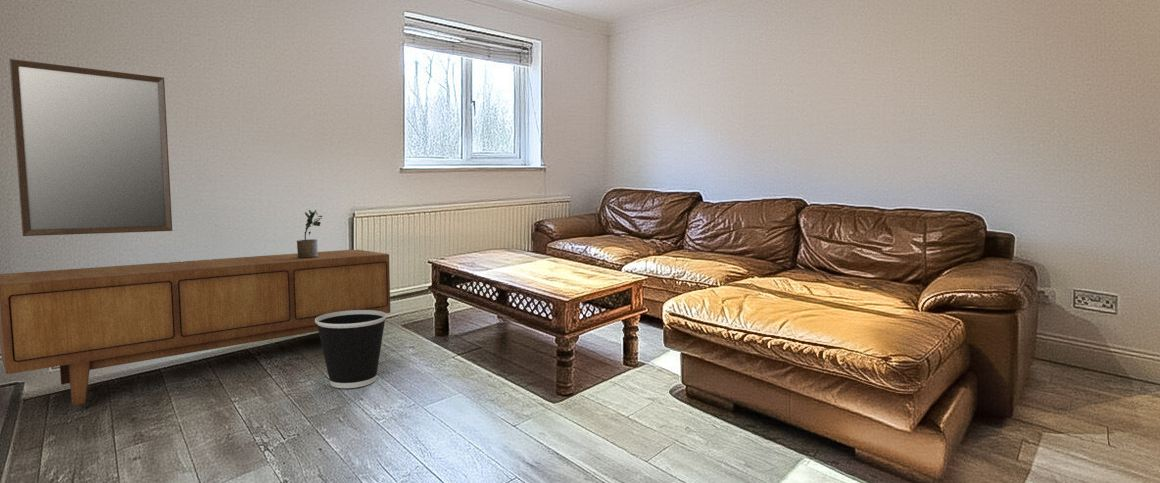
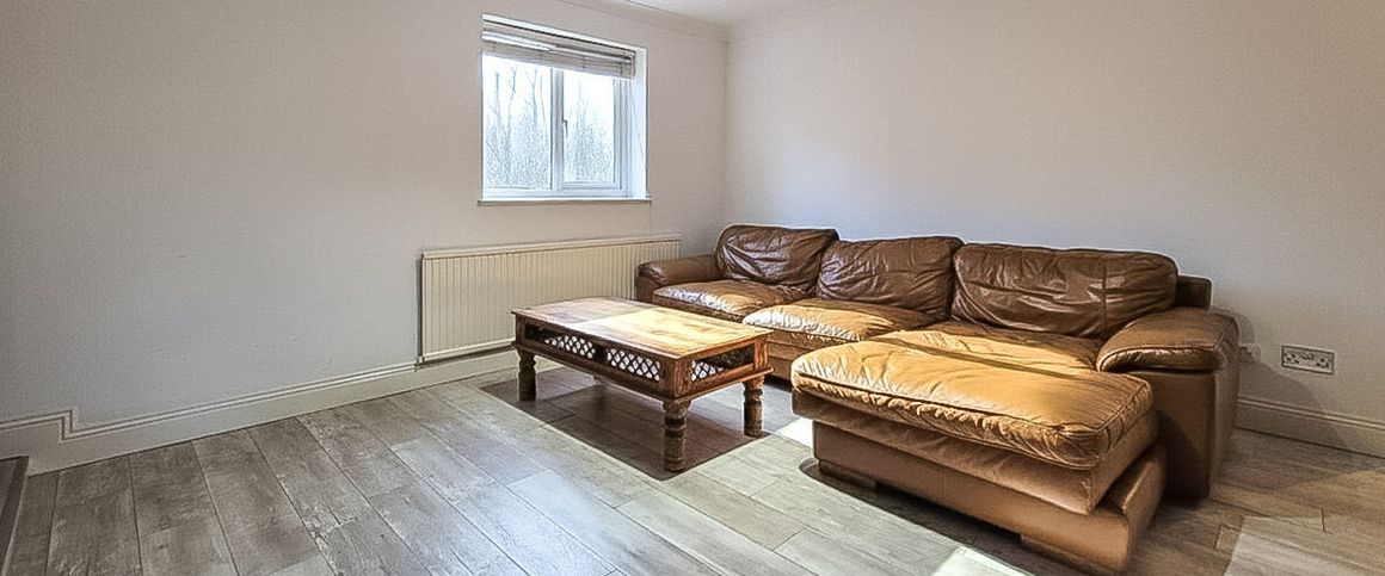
- home mirror [8,58,173,237]
- sideboard [0,249,391,406]
- wastebasket [315,310,388,389]
- potted plant [296,209,323,258]
